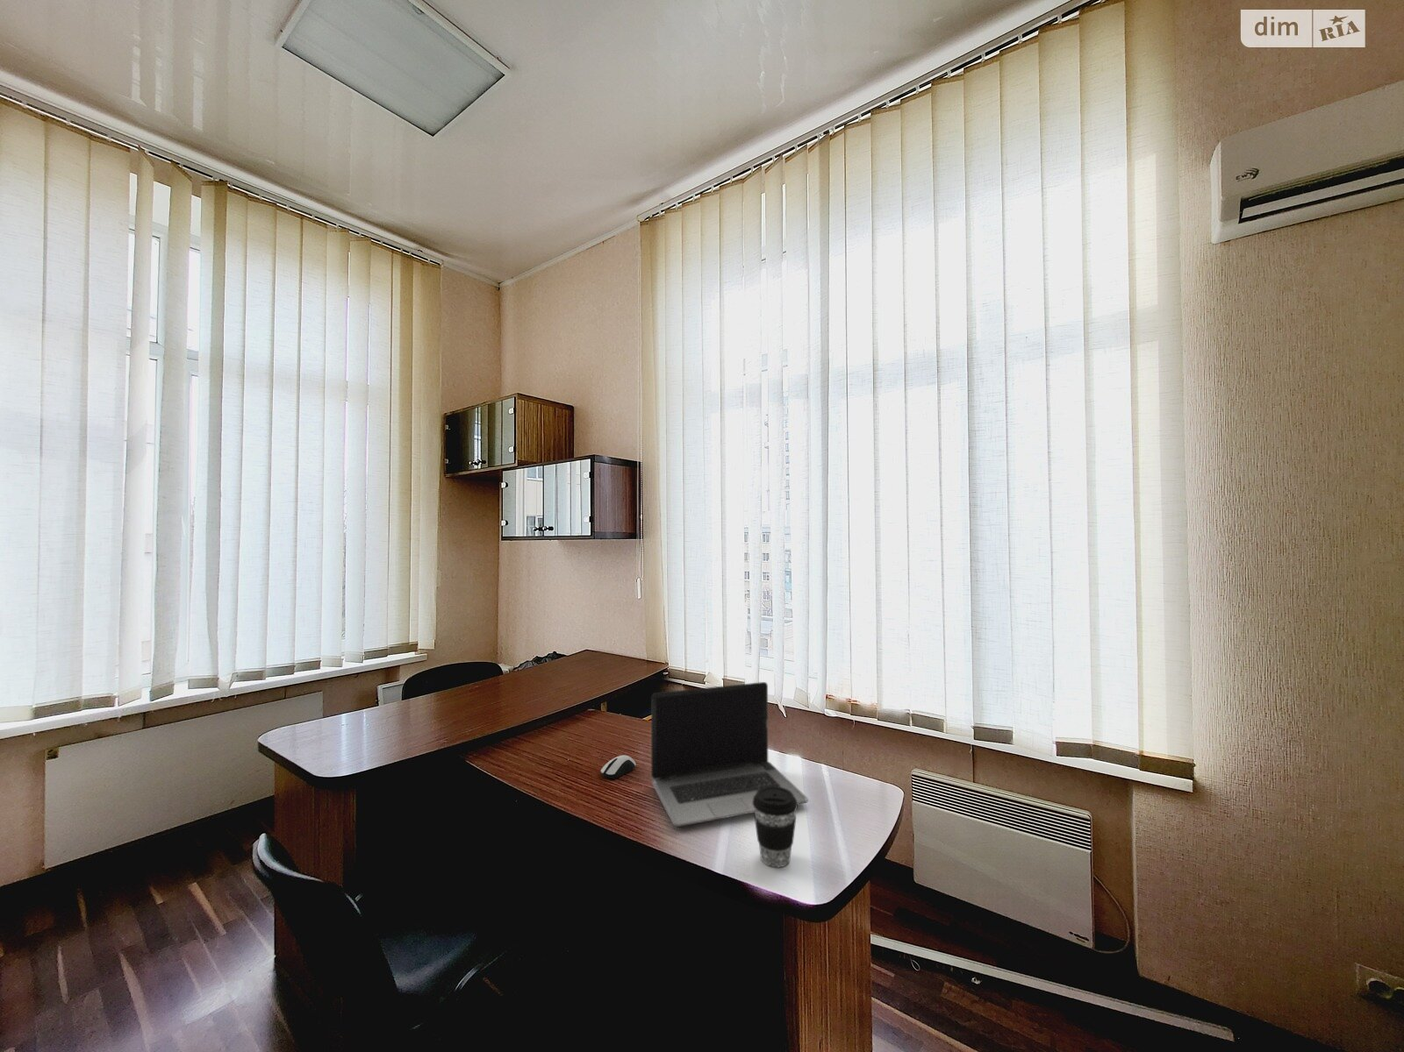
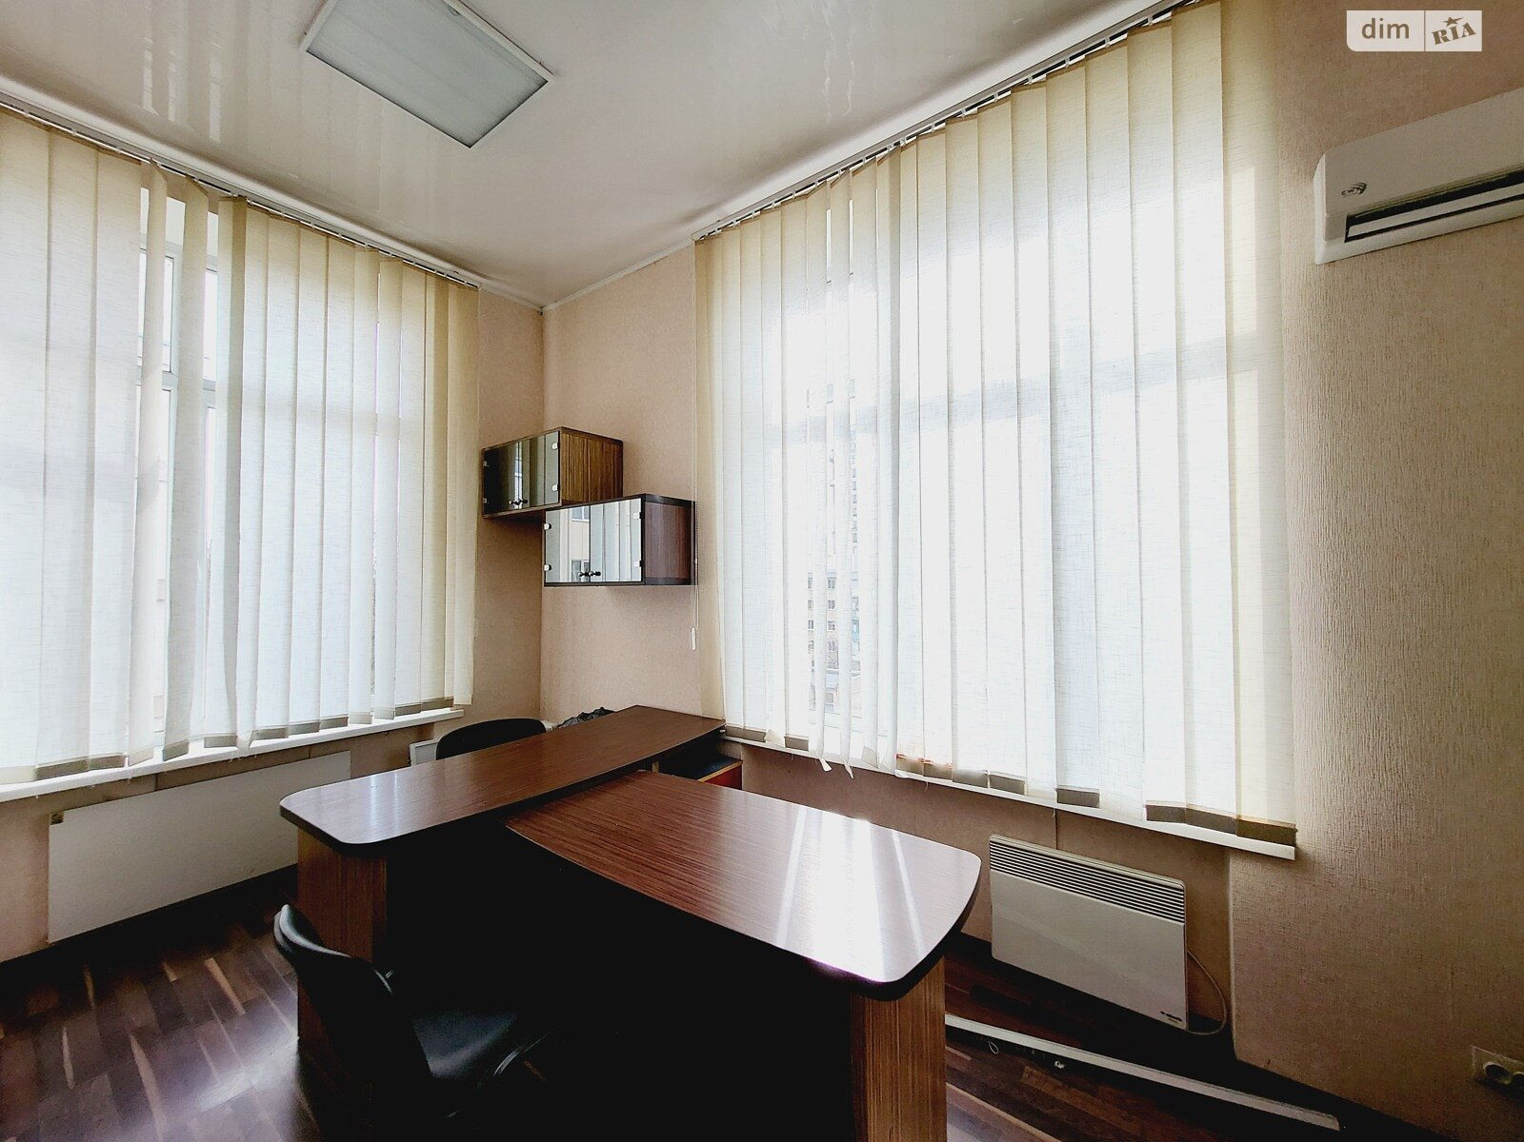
- computer mouse [600,755,637,779]
- laptop computer [650,681,809,828]
- coffee cup [753,787,798,867]
